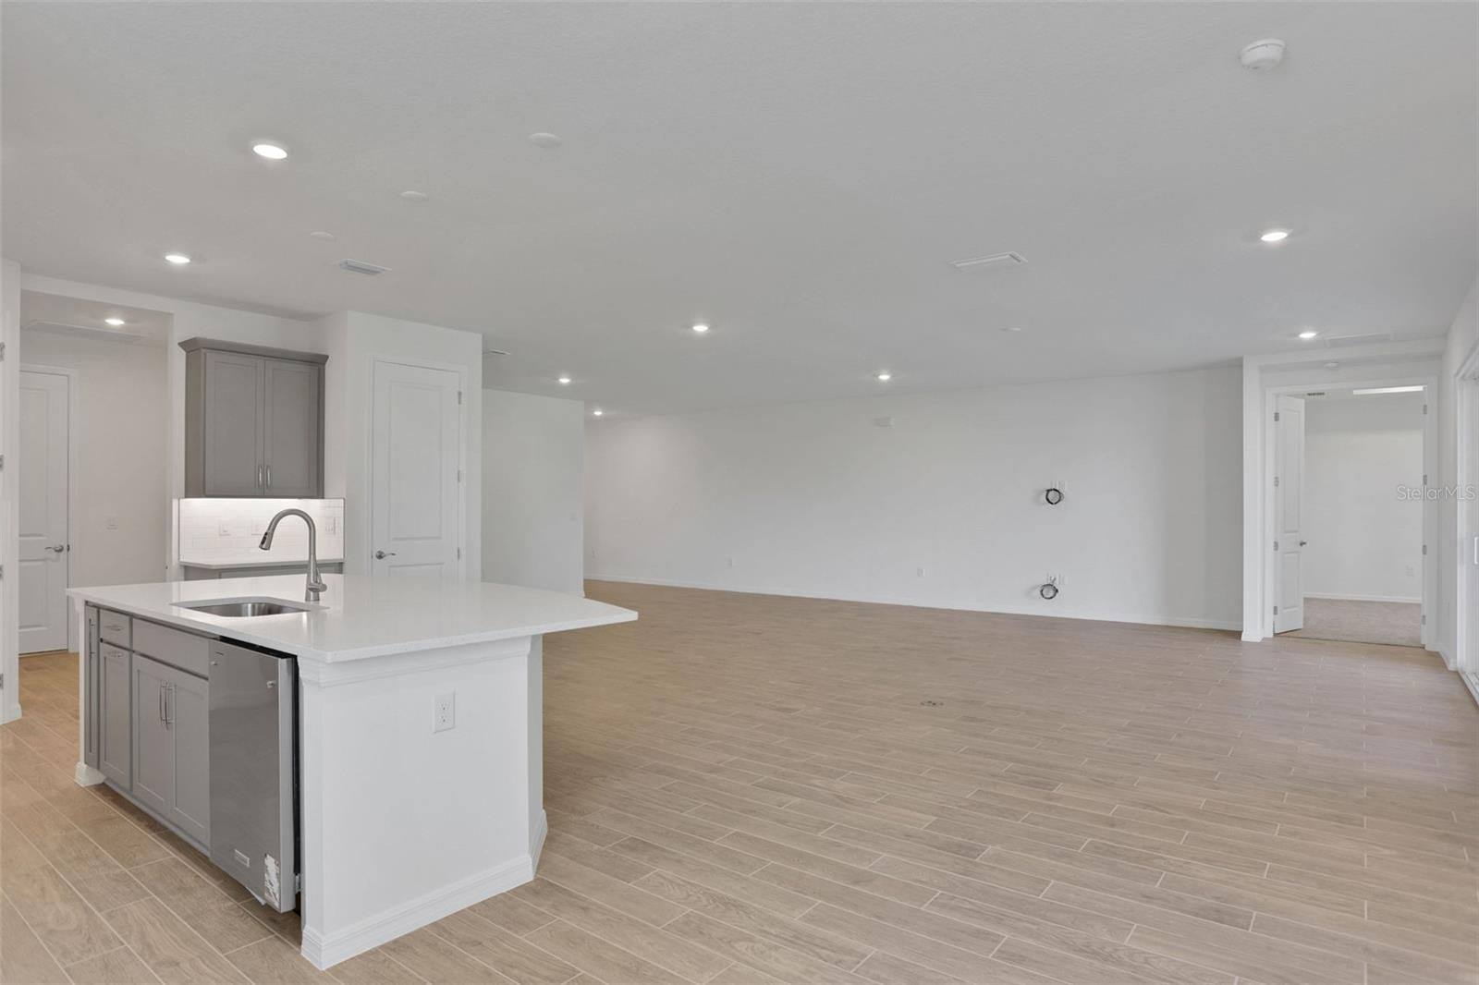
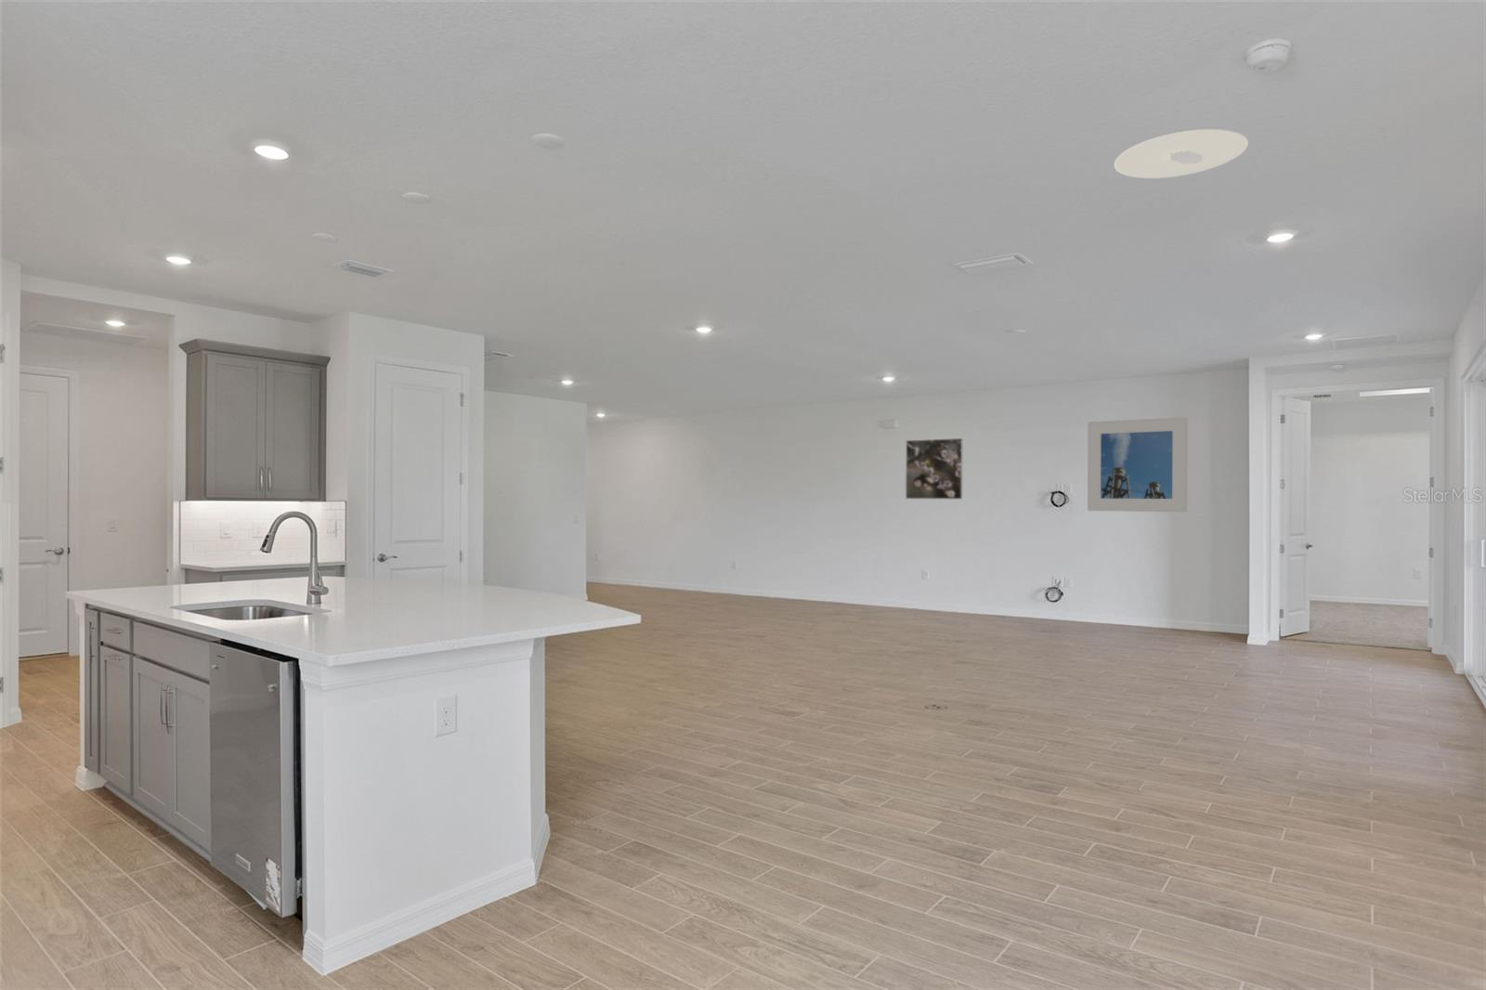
+ ceiling light [1114,128,1250,179]
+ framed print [905,438,965,499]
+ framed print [1087,417,1189,513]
